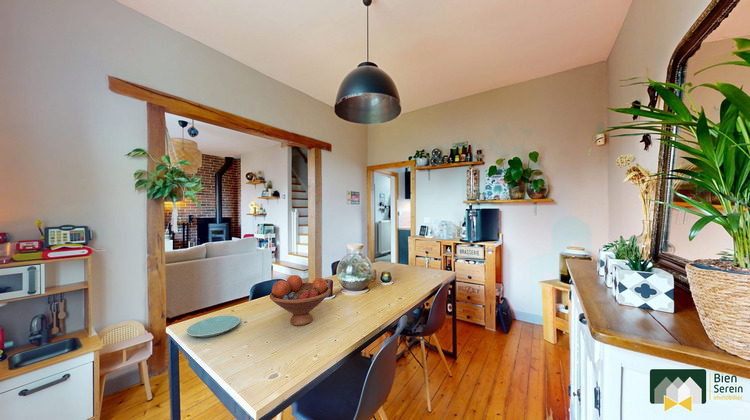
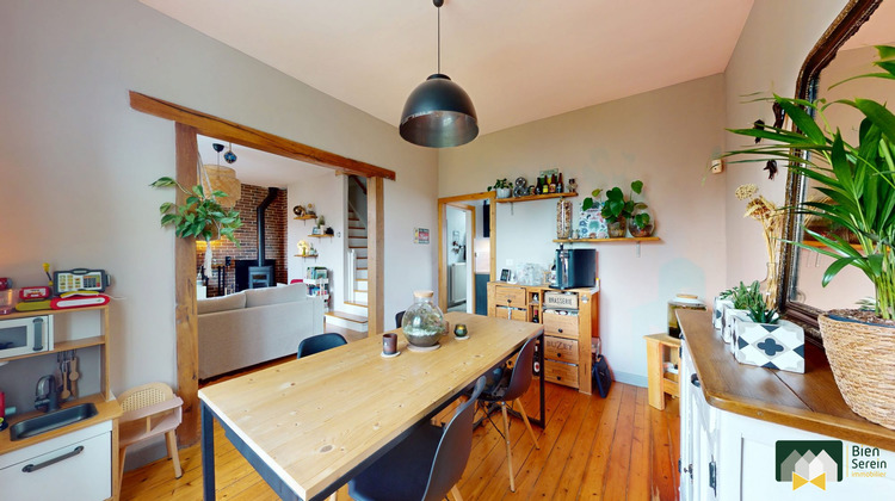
- fruit bowl [269,274,331,327]
- plate [185,314,241,338]
